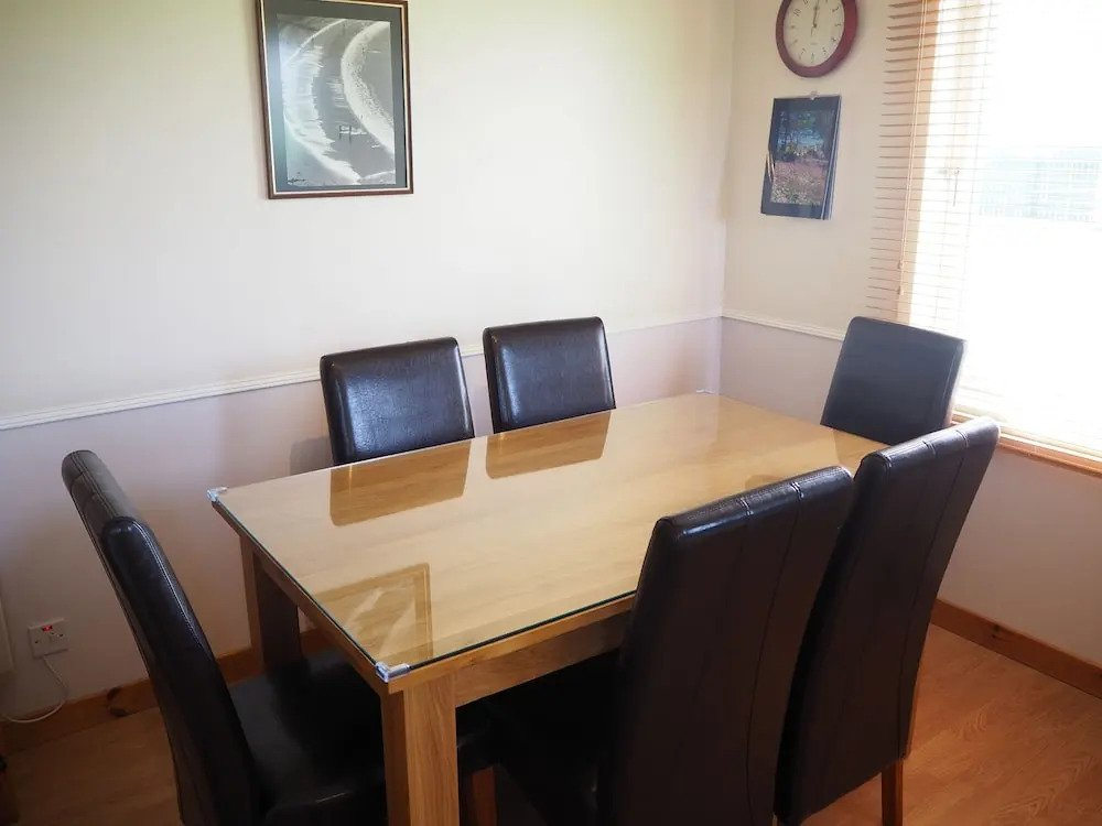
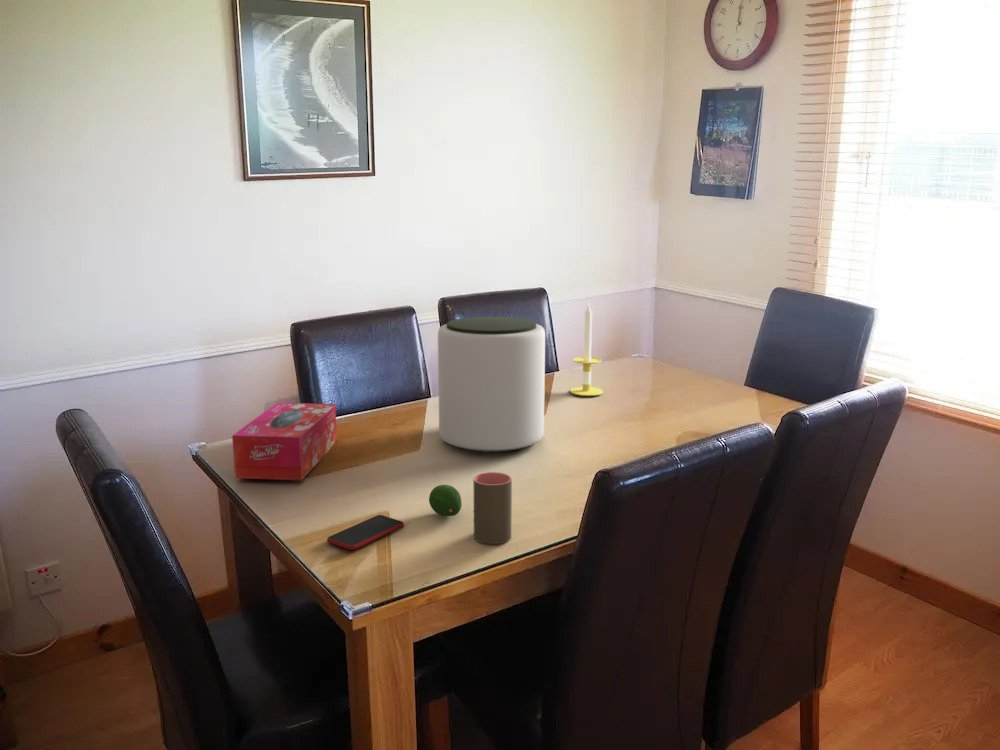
+ plant pot [437,316,546,453]
+ tissue box [231,402,338,481]
+ cup [472,471,513,545]
+ smartphone [326,514,405,551]
+ fruit [428,484,463,517]
+ candle [569,304,604,397]
